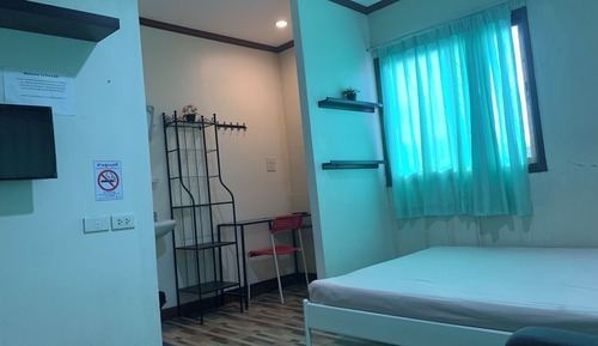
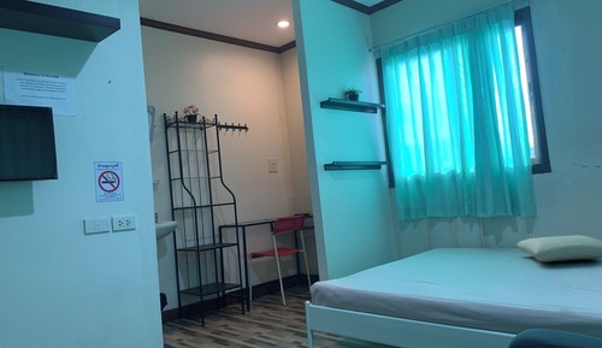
+ pillow [515,234,602,263]
